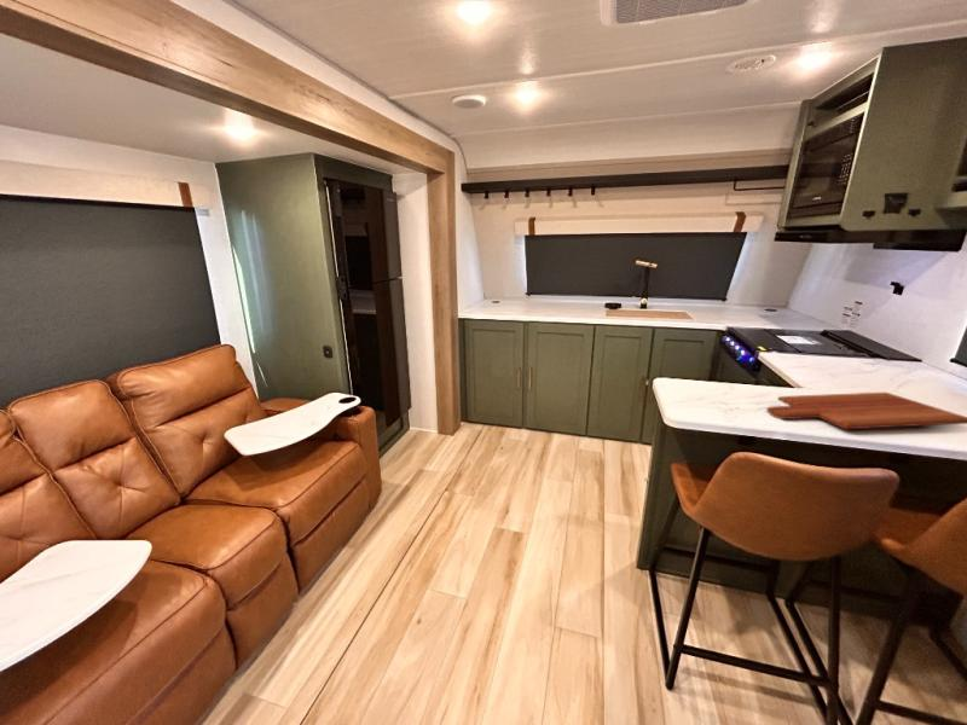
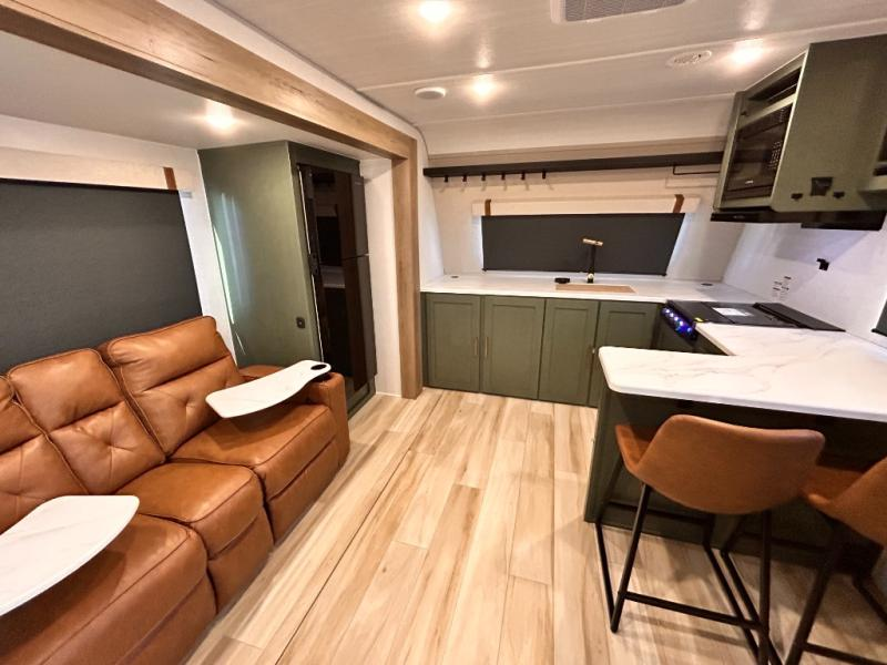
- cutting board [765,392,967,430]
